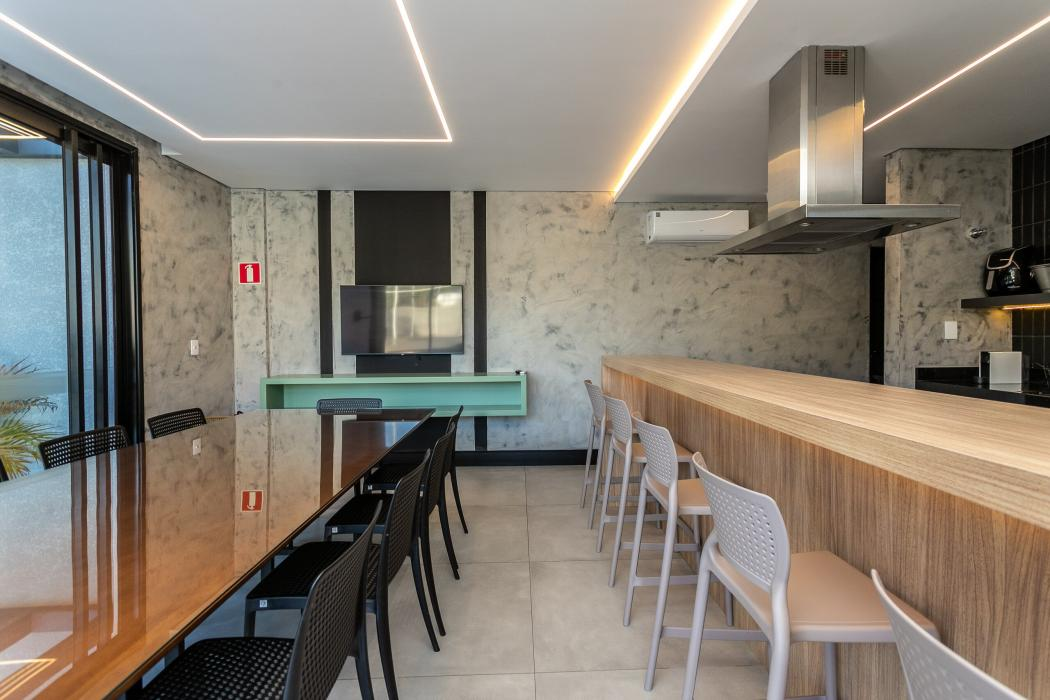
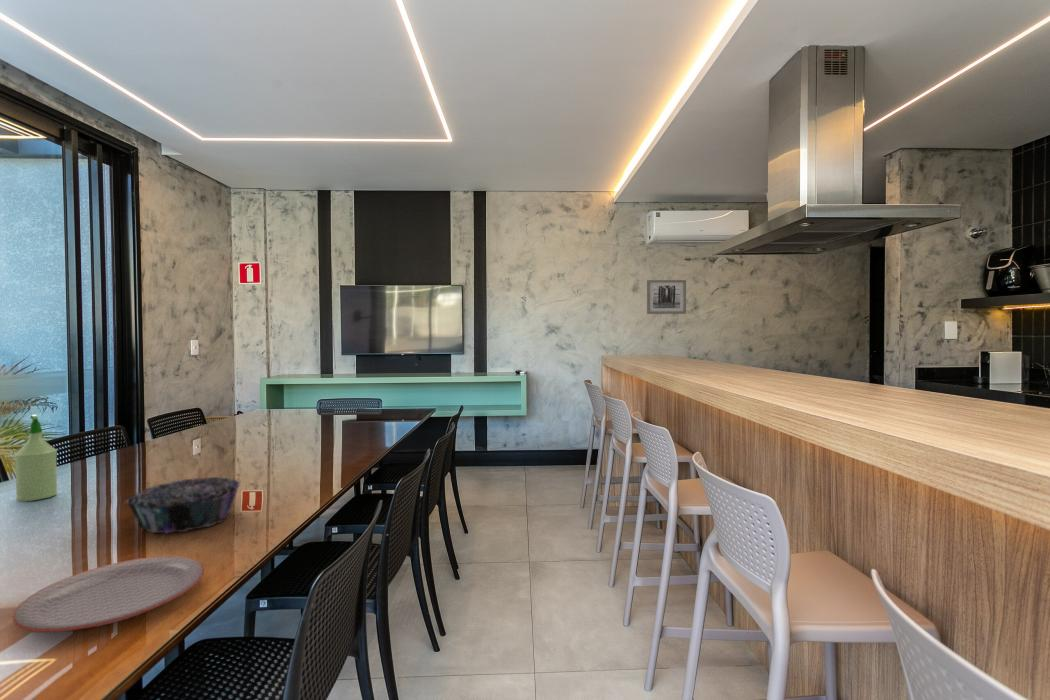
+ wall art [646,279,687,315]
+ spray bottle [13,414,58,502]
+ plate [12,555,205,633]
+ decorative bowl [125,476,242,535]
